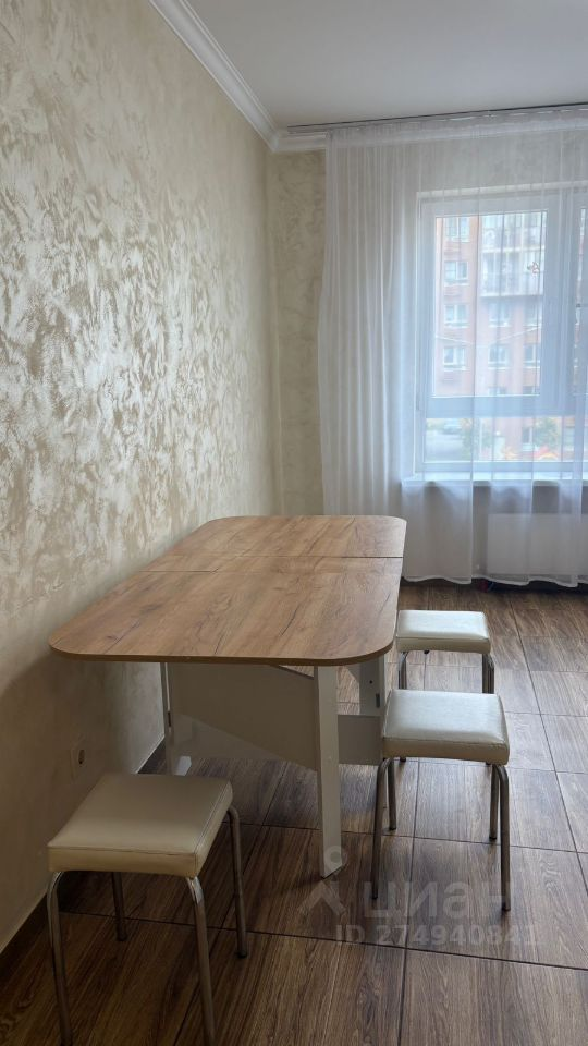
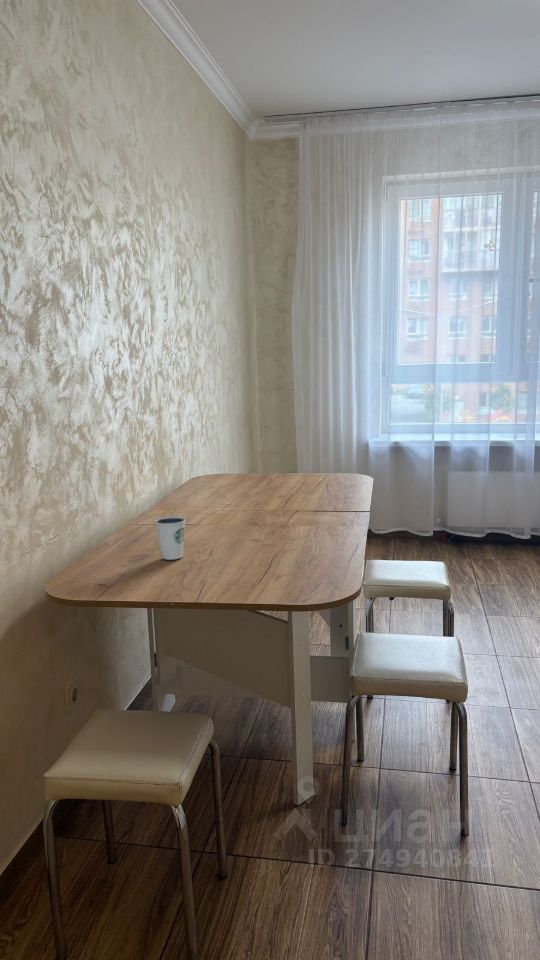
+ dixie cup [154,516,186,561]
